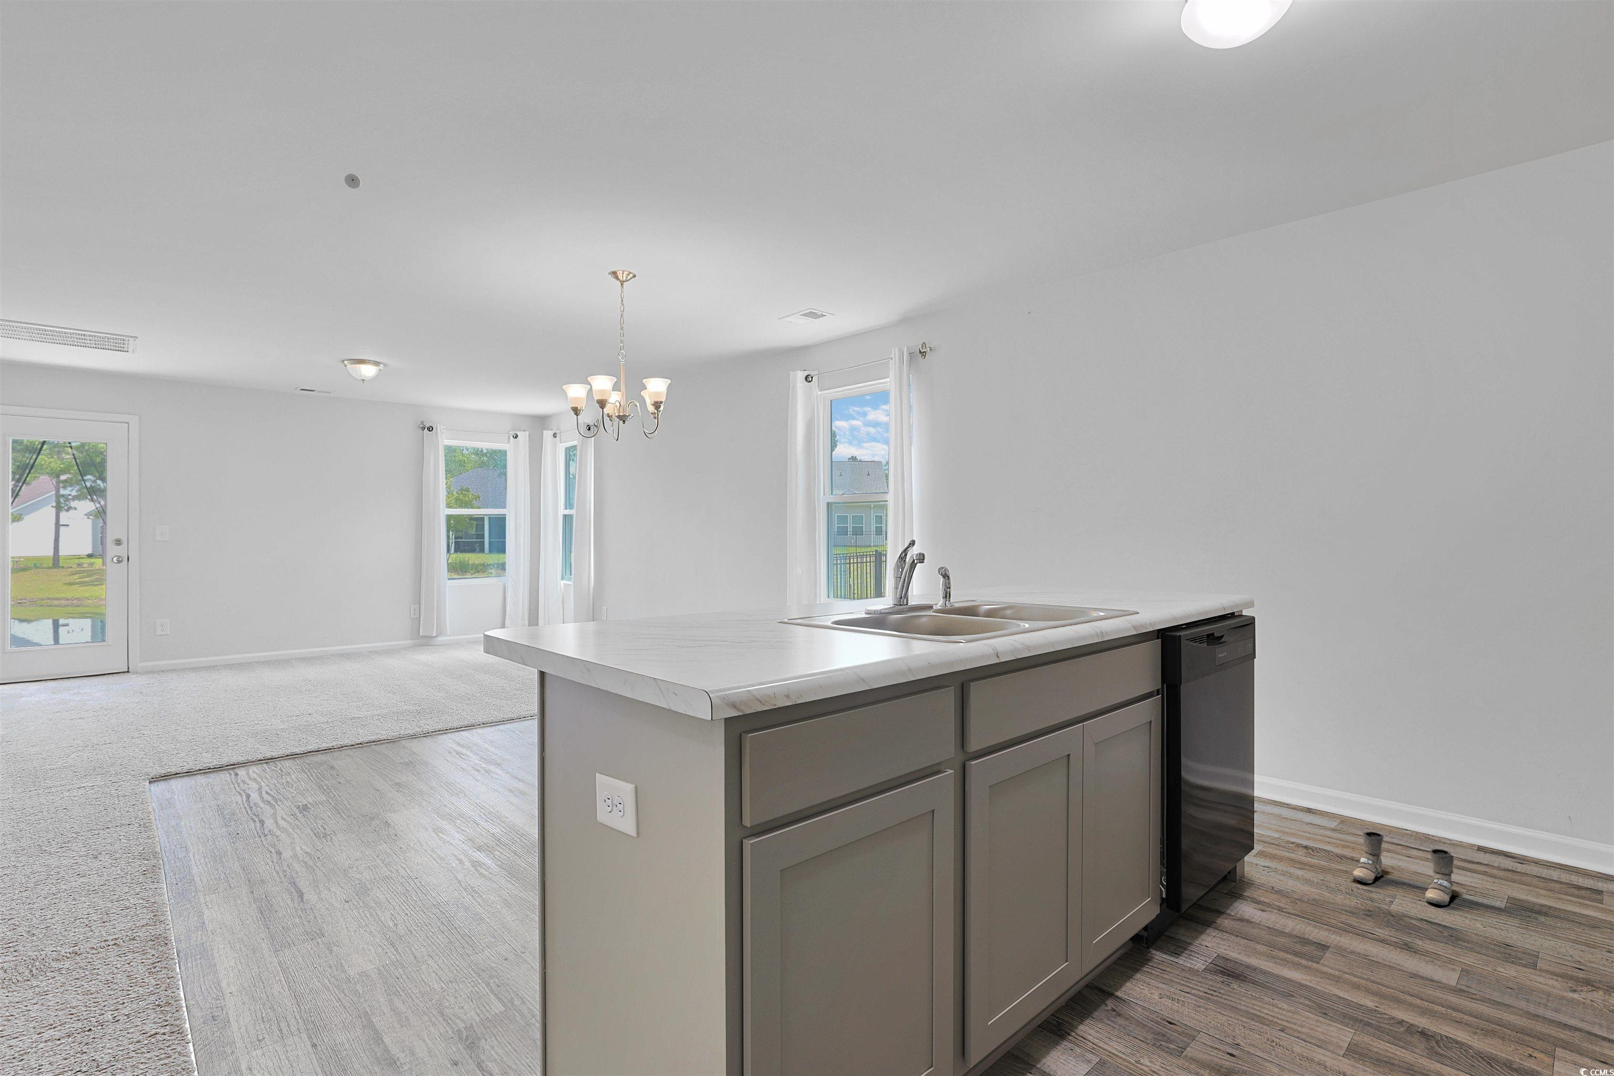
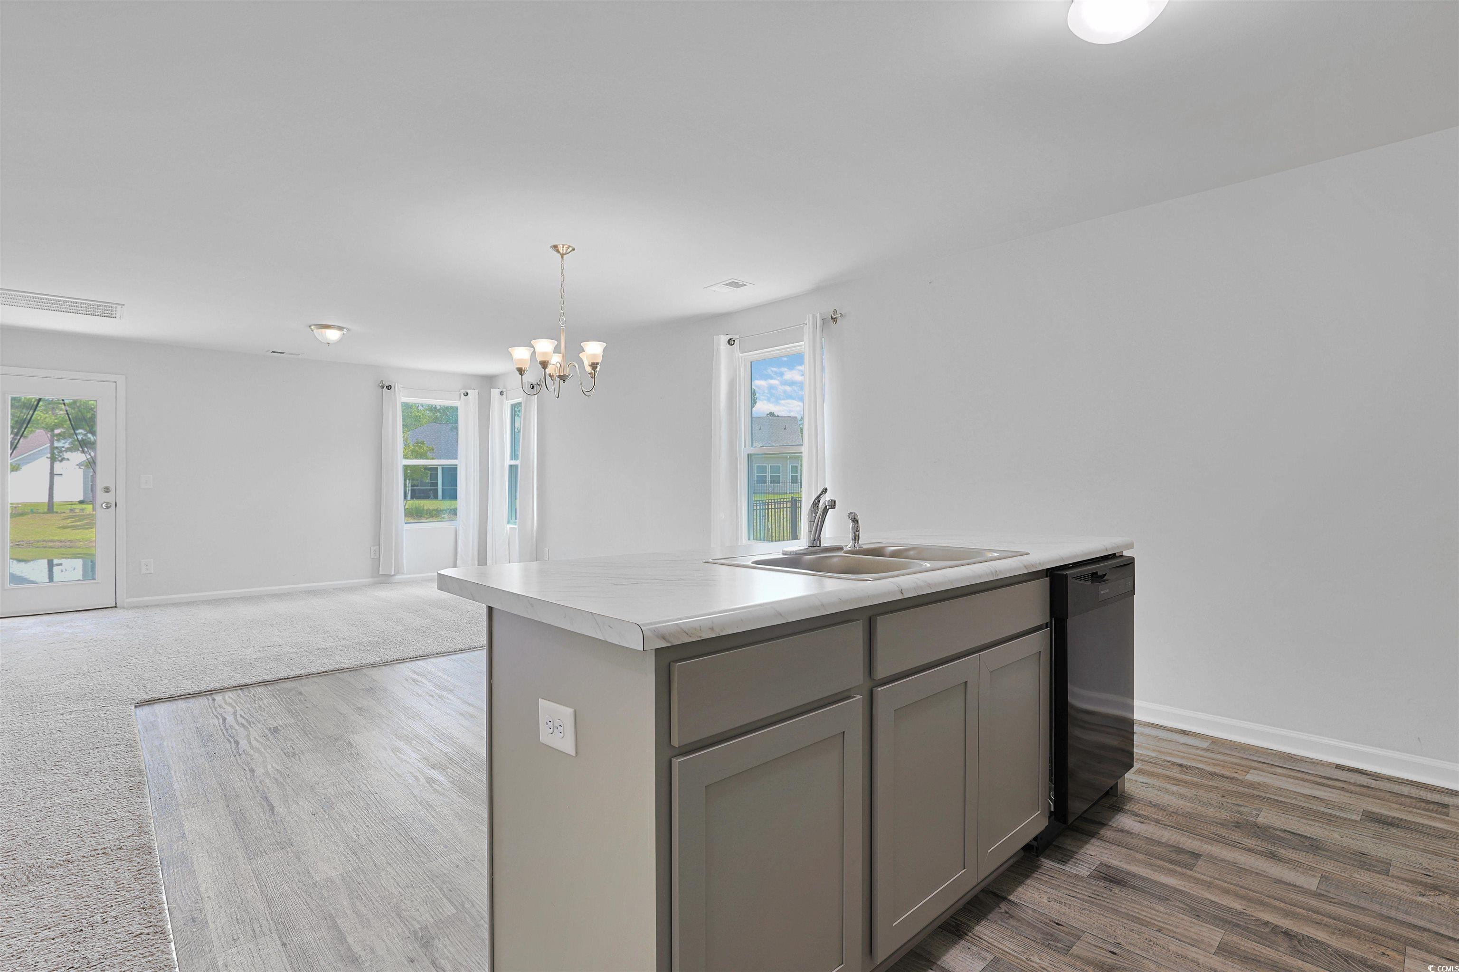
- boots [1352,831,1454,905]
- smoke detector [345,173,361,190]
